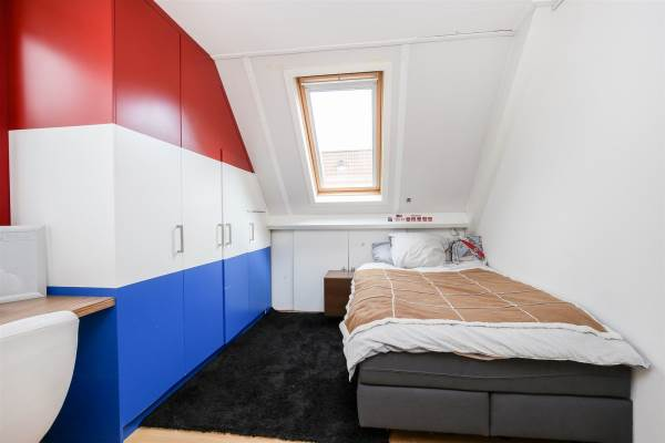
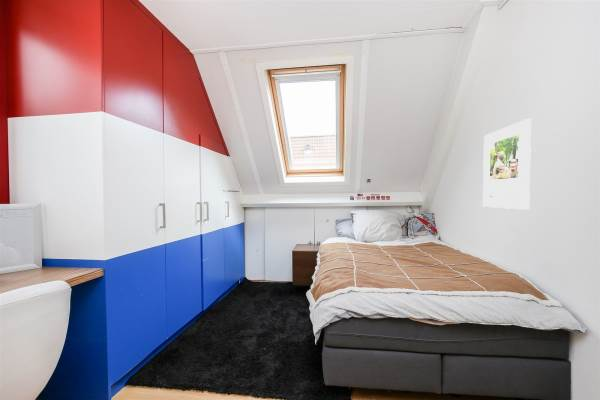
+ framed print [482,118,532,211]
